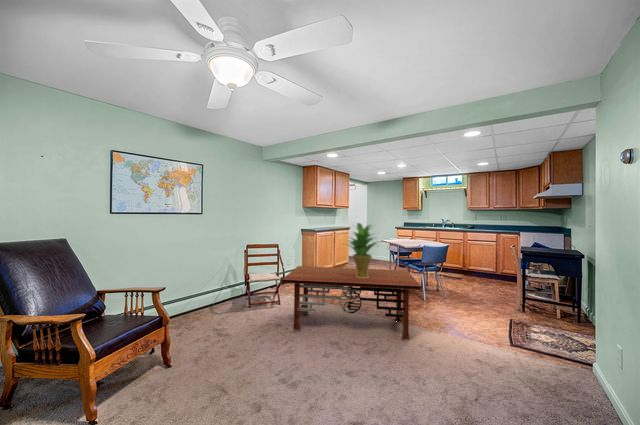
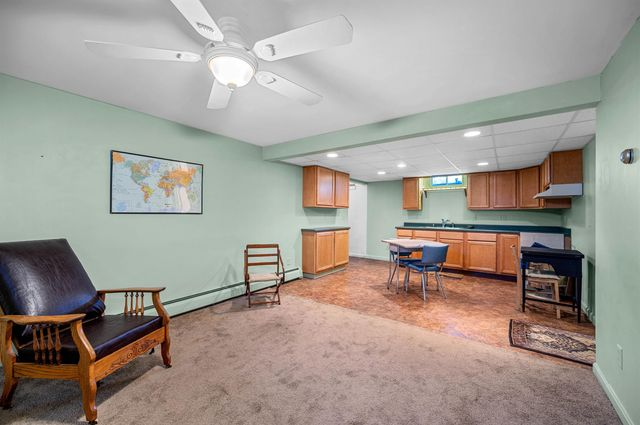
- coffee table [281,265,422,340]
- potted plant [343,222,383,278]
